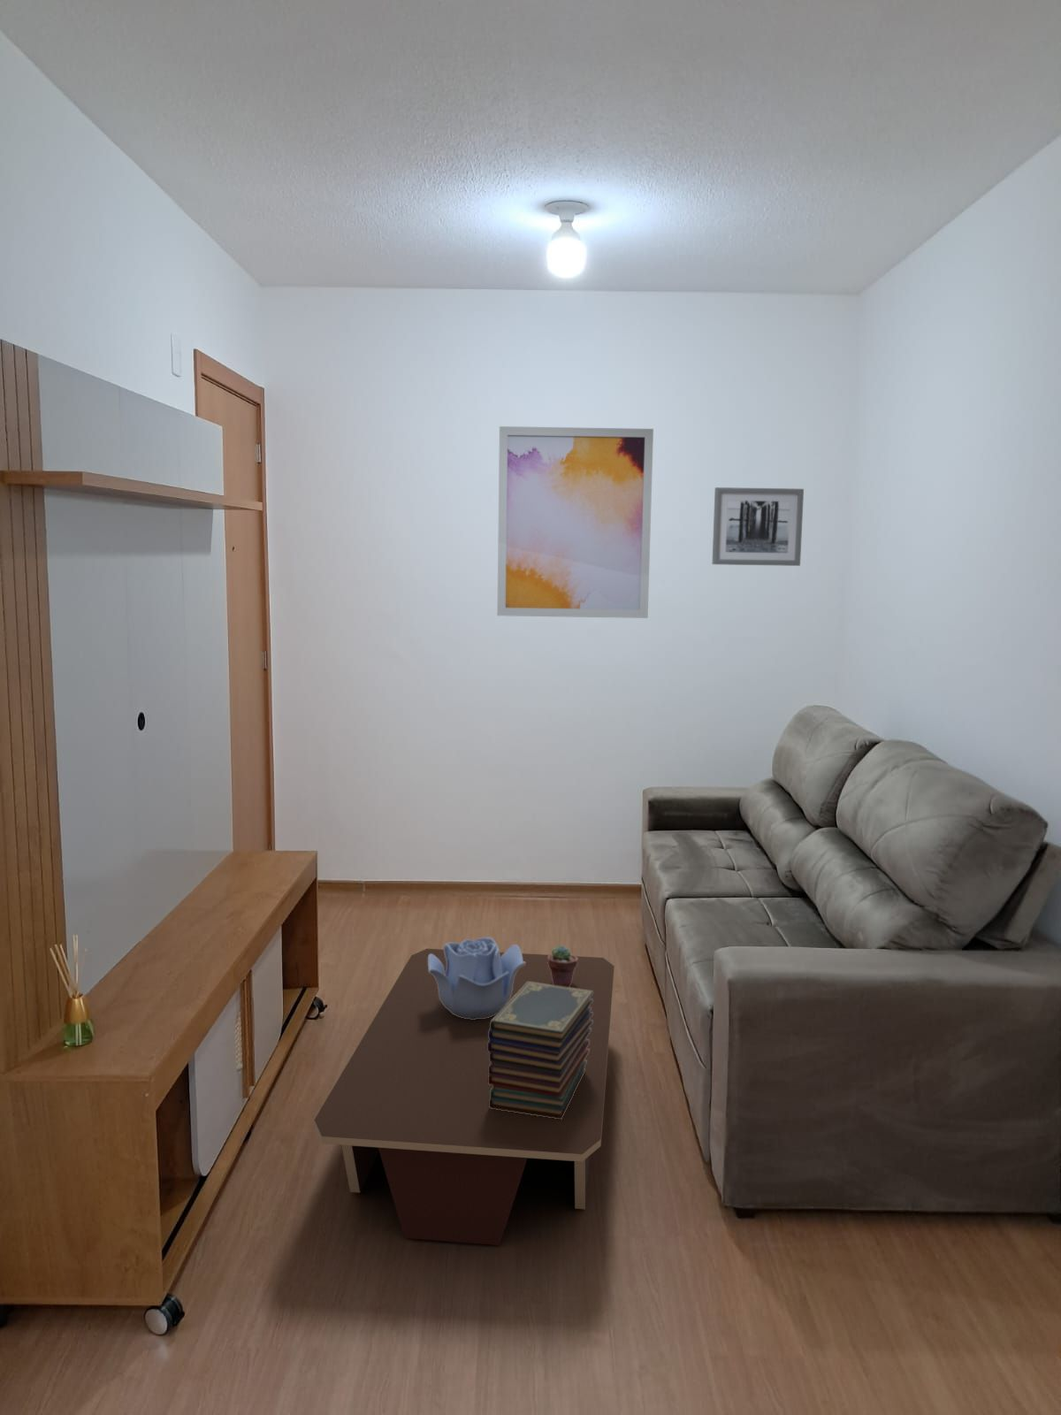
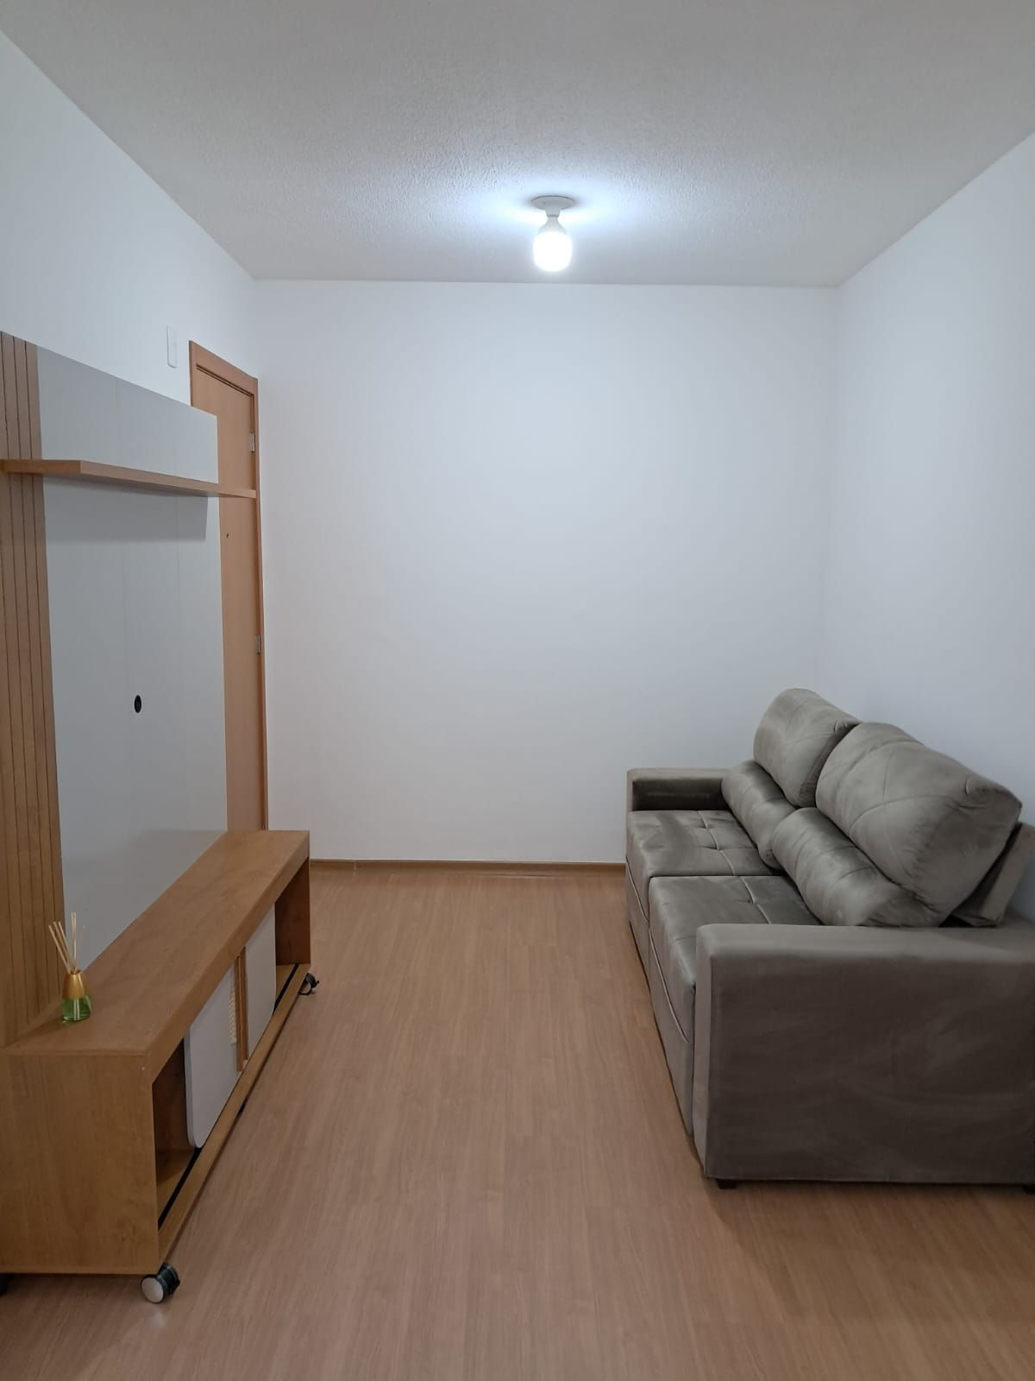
- book stack [487,982,593,1120]
- decorative bowl [428,937,525,1019]
- coffee table [314,948,615,1246]
- wall art [712,487,805,567]
- wall art [496,426,654,619]
- potted succulent [548,945,577,987]
